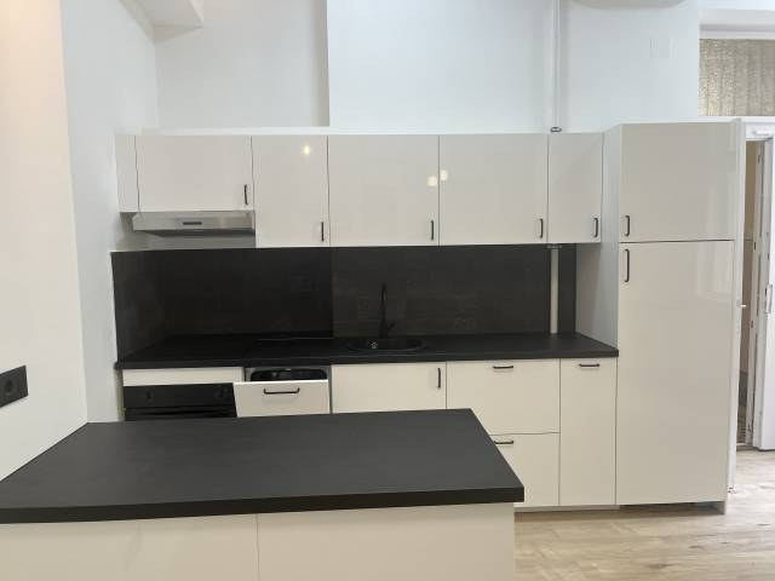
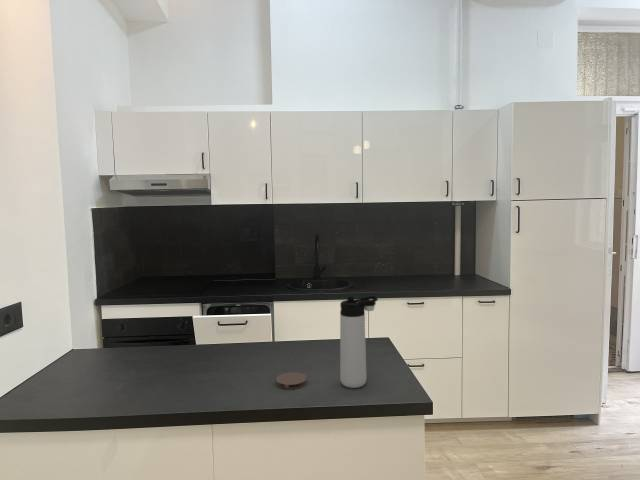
+ coaster [275,371,308,390]
+ thermos bottle [339,295,379,389]
